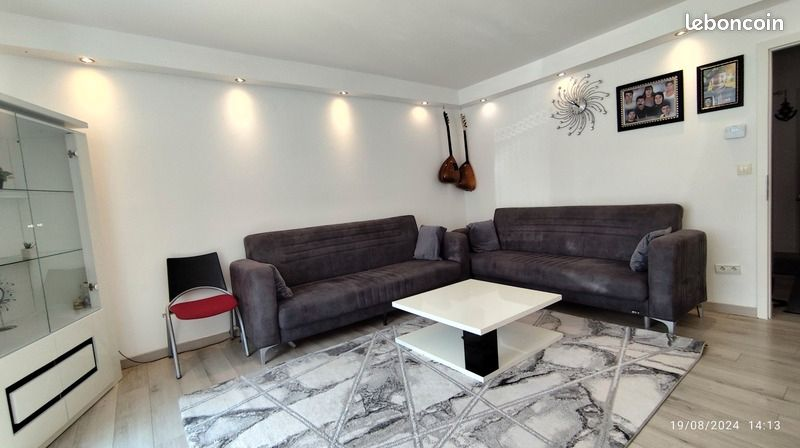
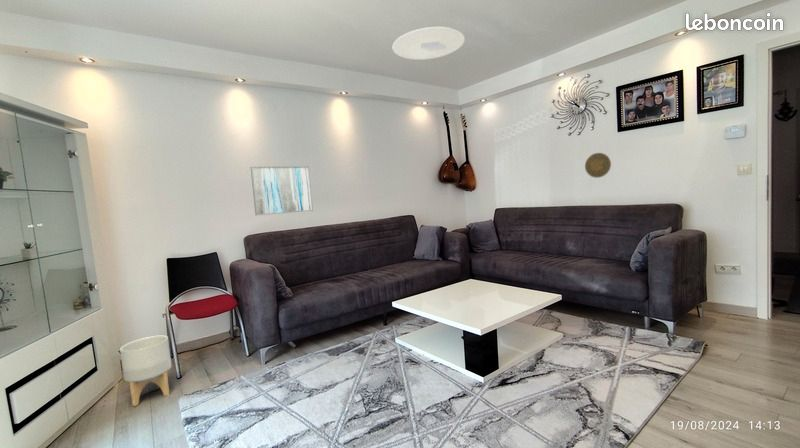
+ decorative plate [584,152,612,179]
+ ceiling light [392,26,466,61]
+ planter [119,335,172,407]
+ wall art [249,165,314,216]
